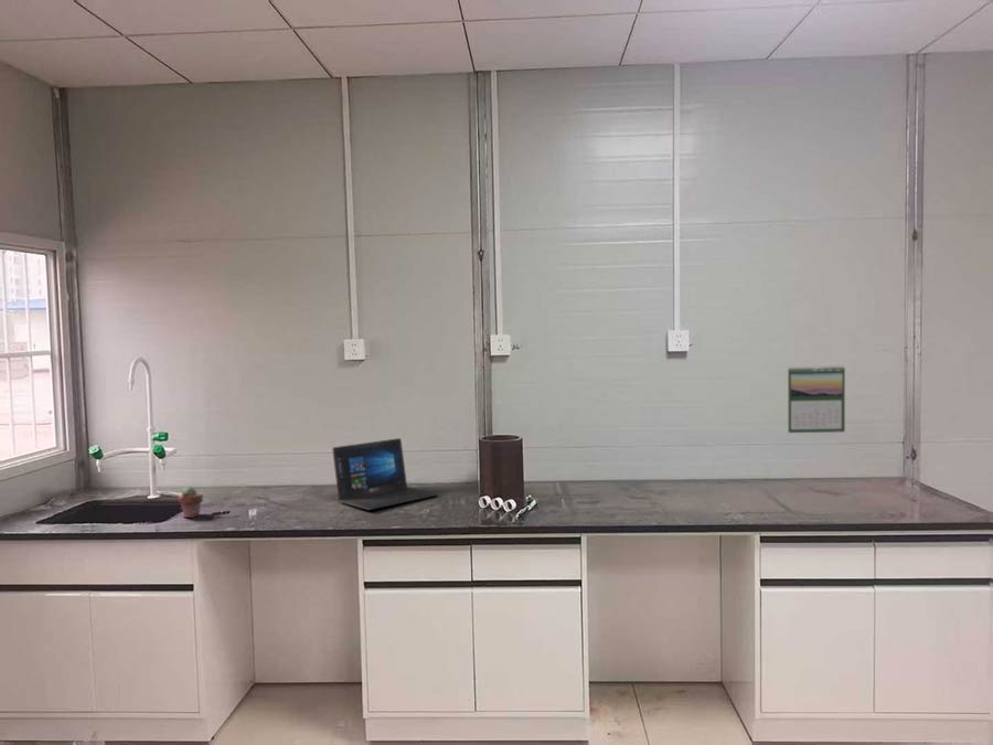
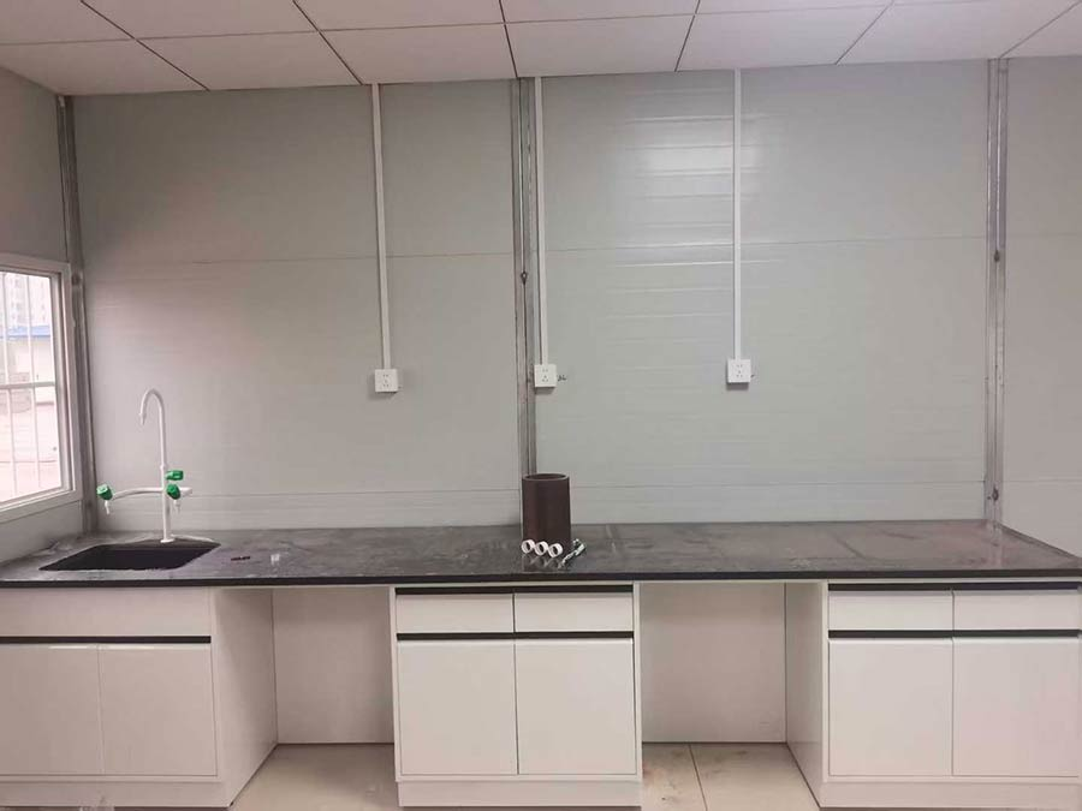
- calendar [787,364,846,434]
- laptop [331,437,439,511]
- potted succulent [178,486,204,519]
